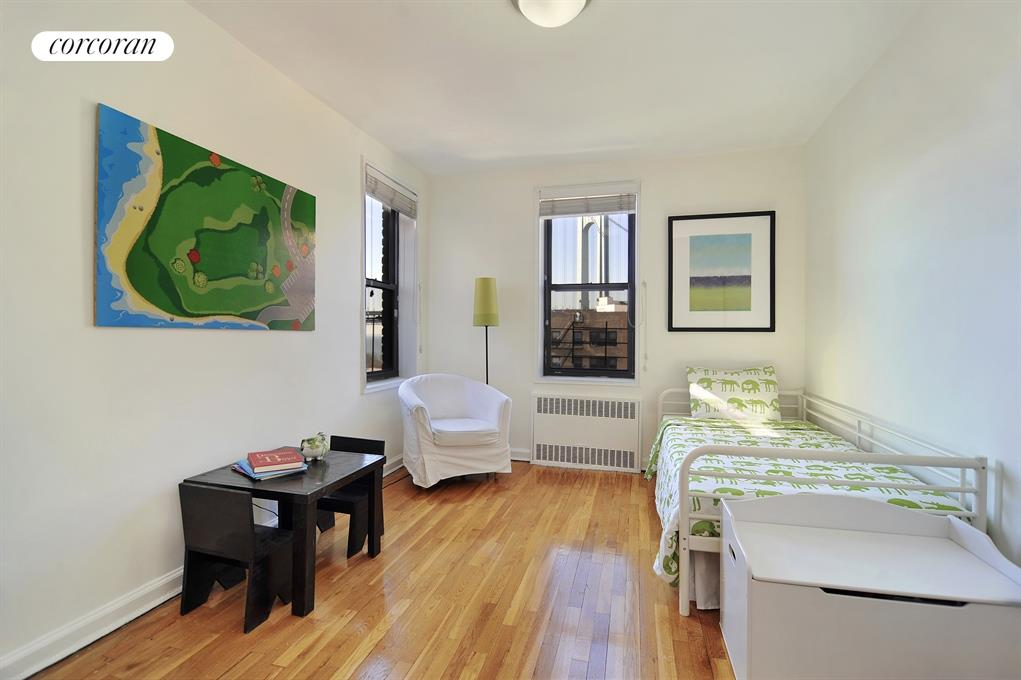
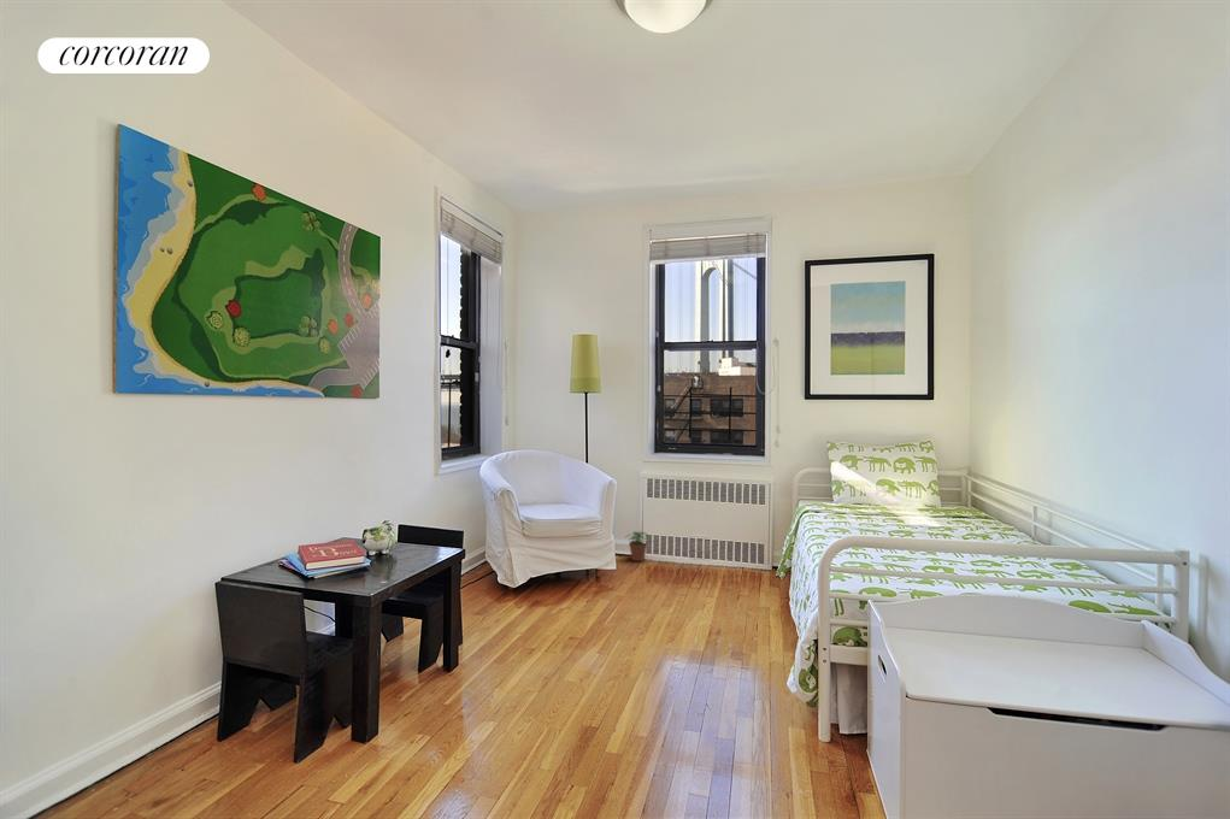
+ potted plant [624,530,652,562]
